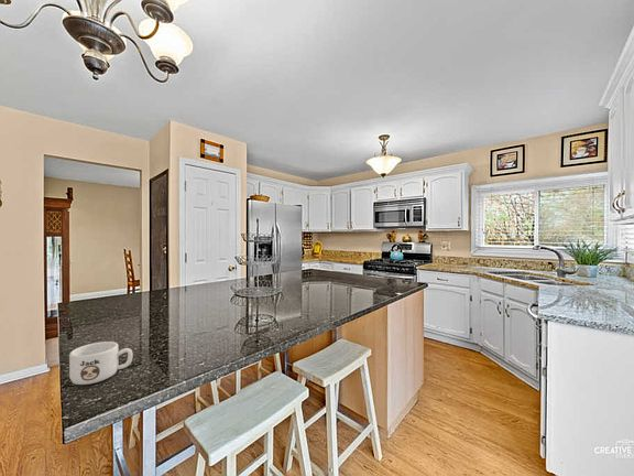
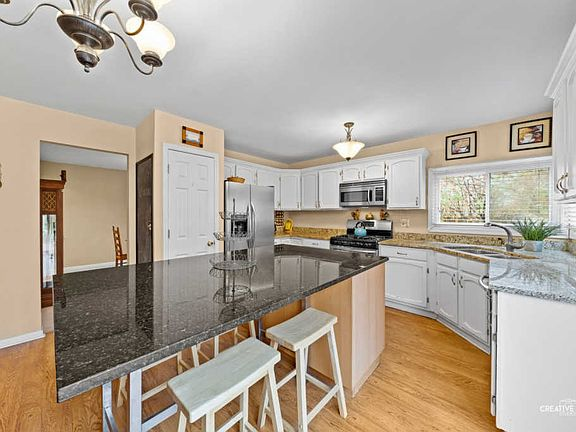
- mug [68,340,134,386]
